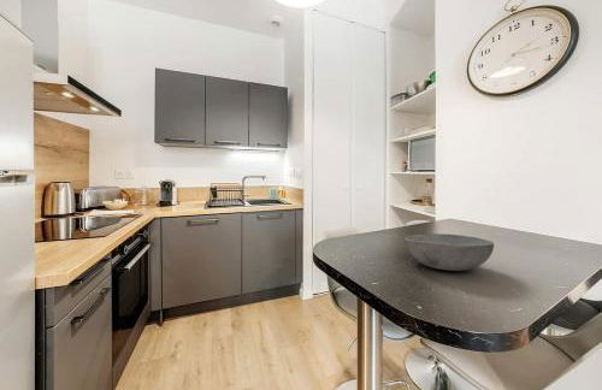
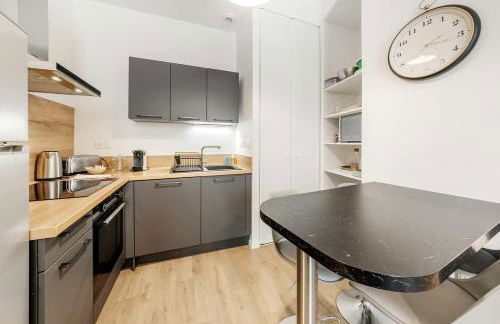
- bowl [403,232,495,272]
